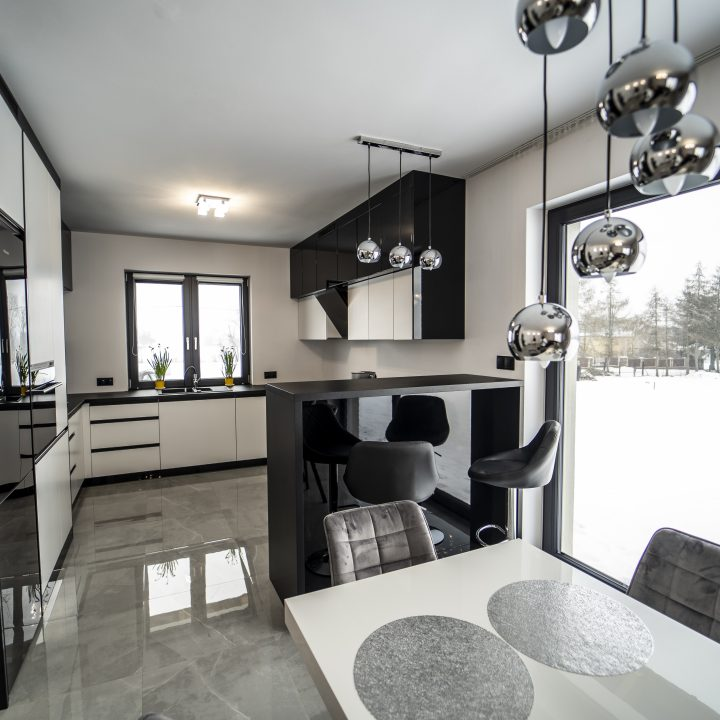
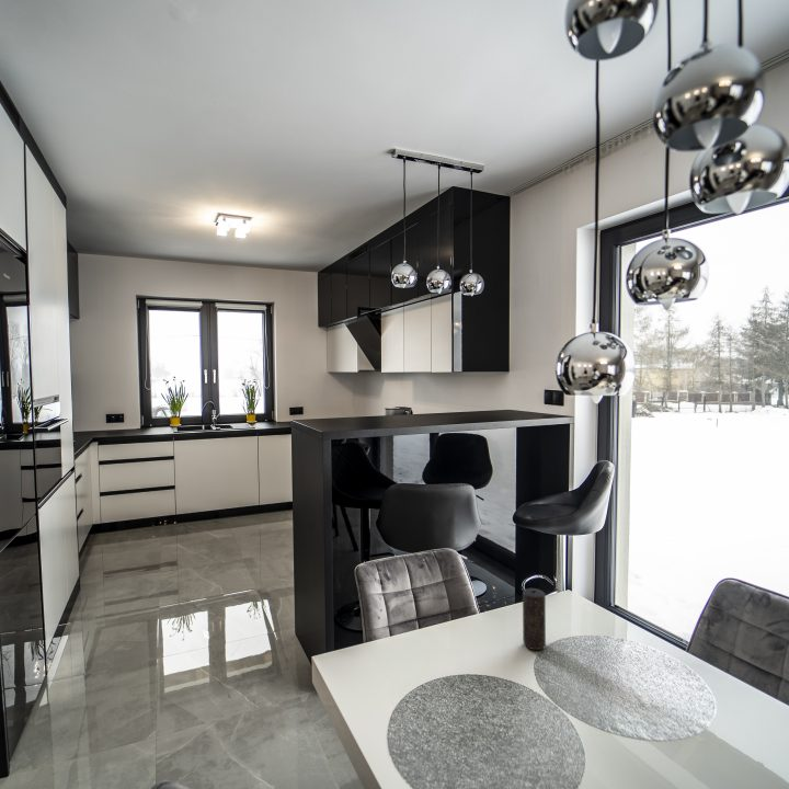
+ candle [522,587,547,651]
